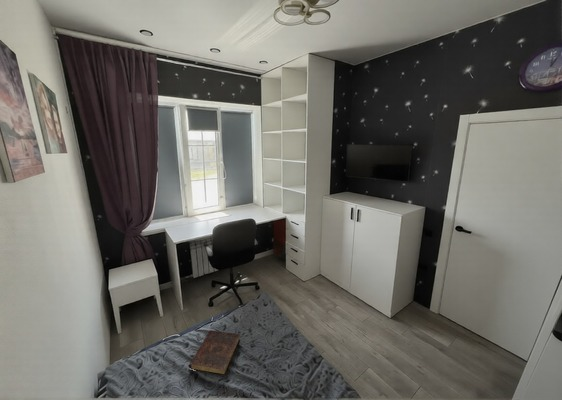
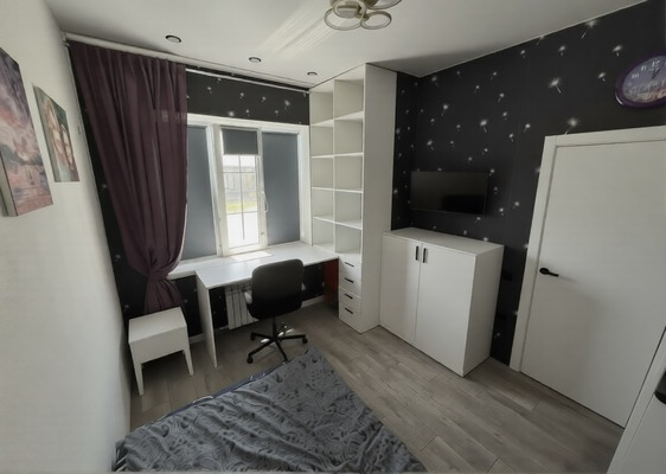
- book [188,329,241,377]
